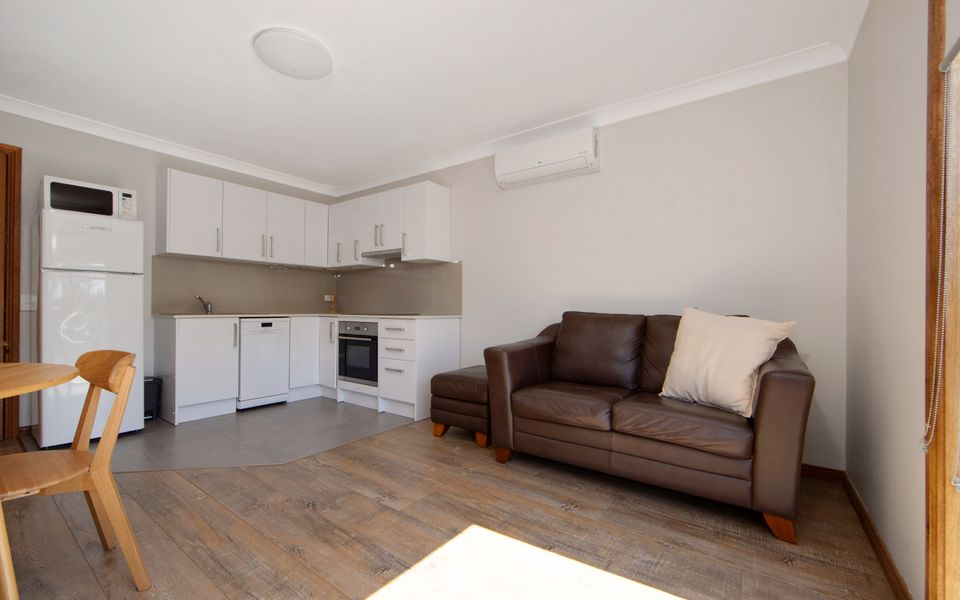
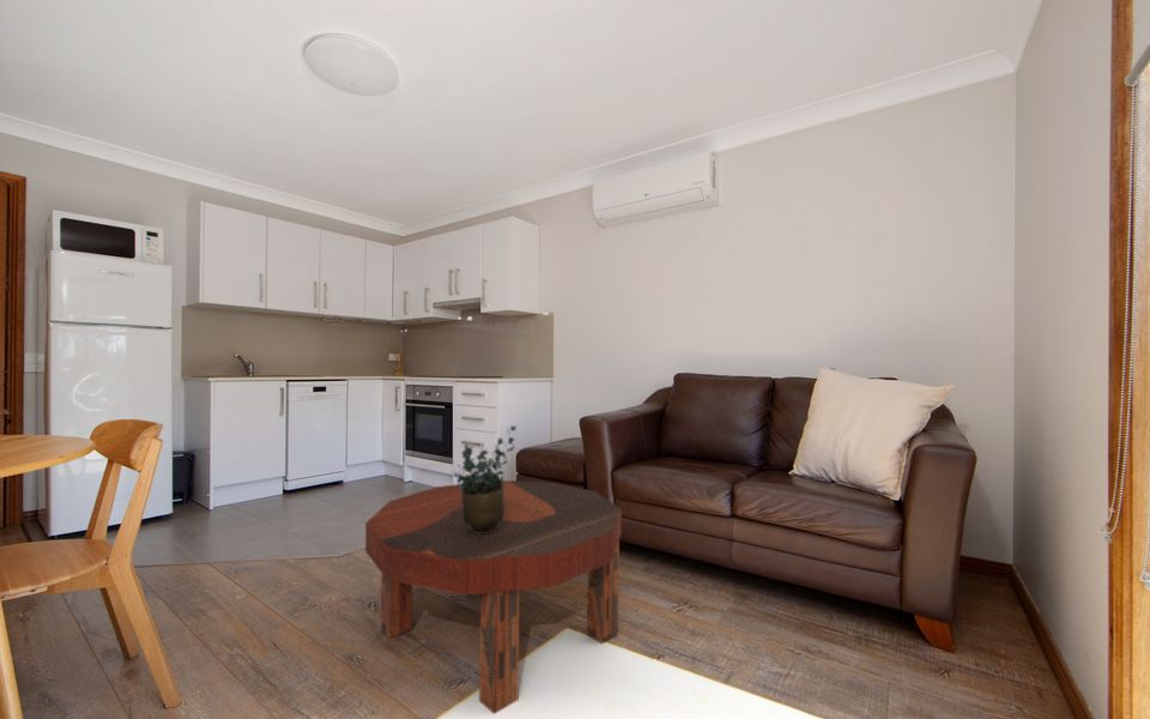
+ potted plant [453,424,518,533]
+ coffee table [364,479,623,715]
